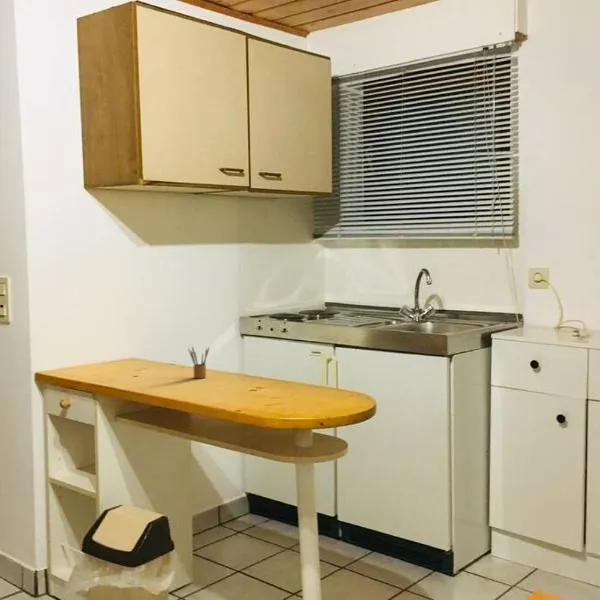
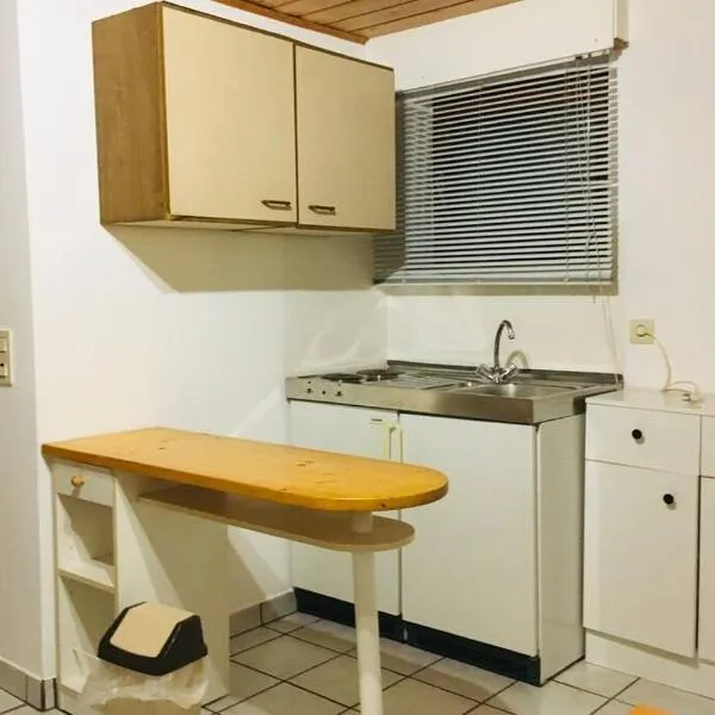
- pencil box [187,346,210,379]
